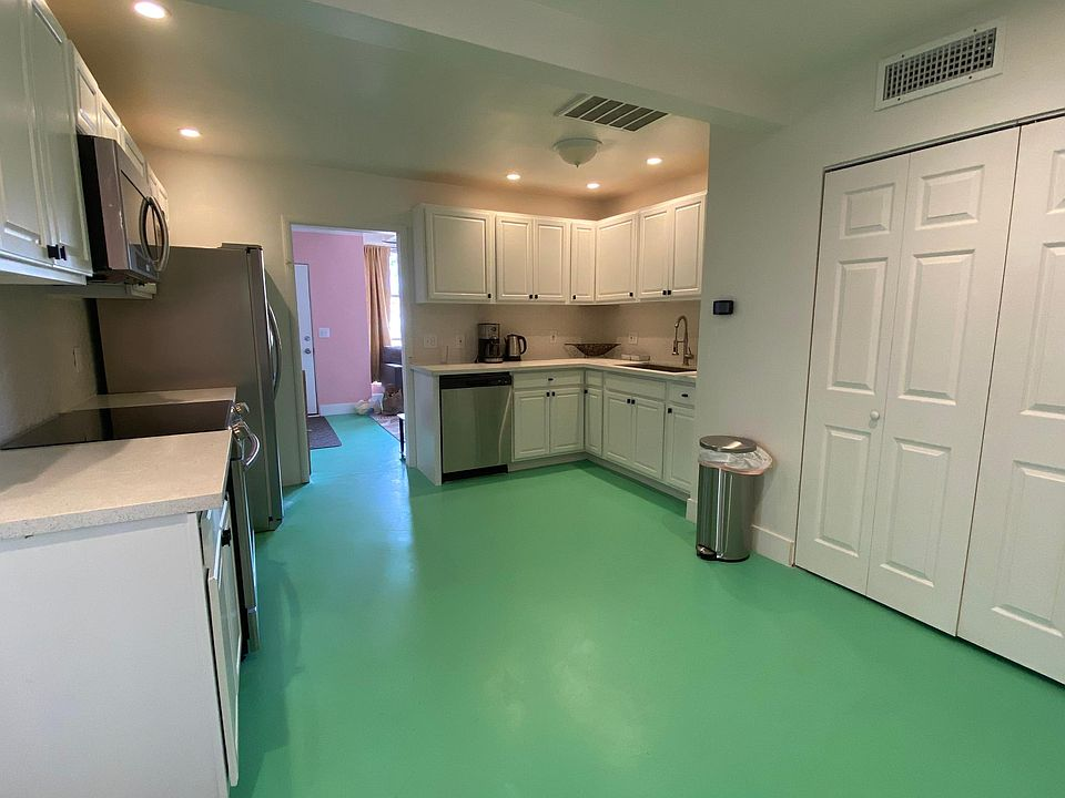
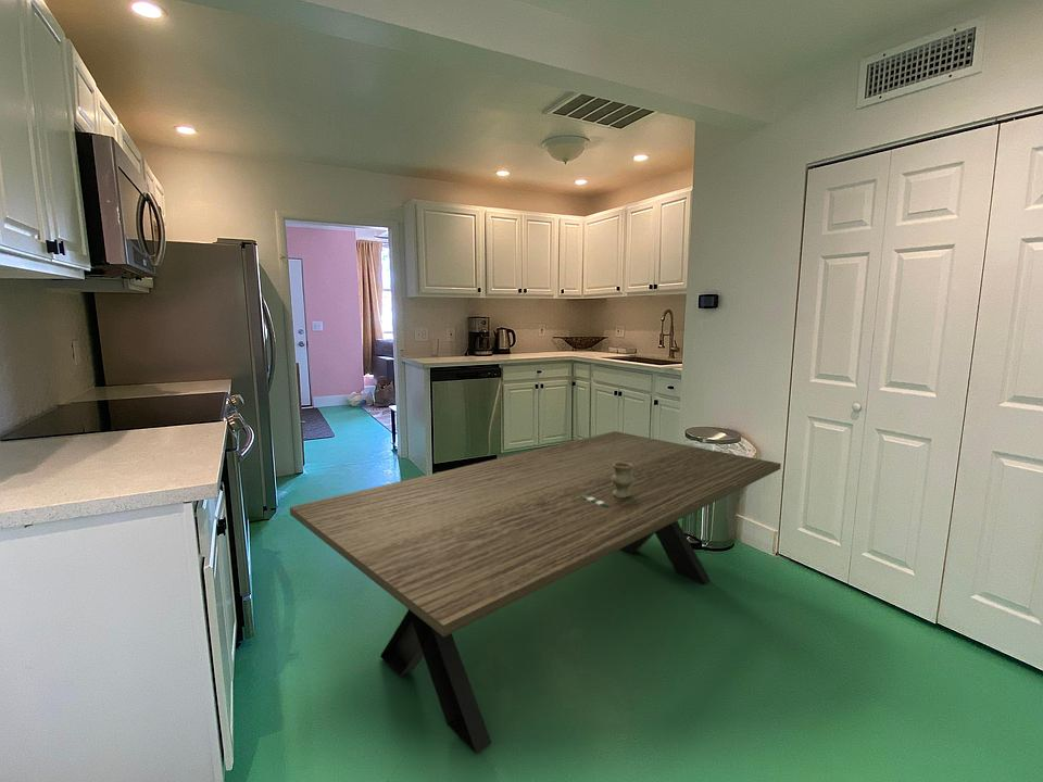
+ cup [582,462,633,507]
+ dining table [289,430,782,755]
